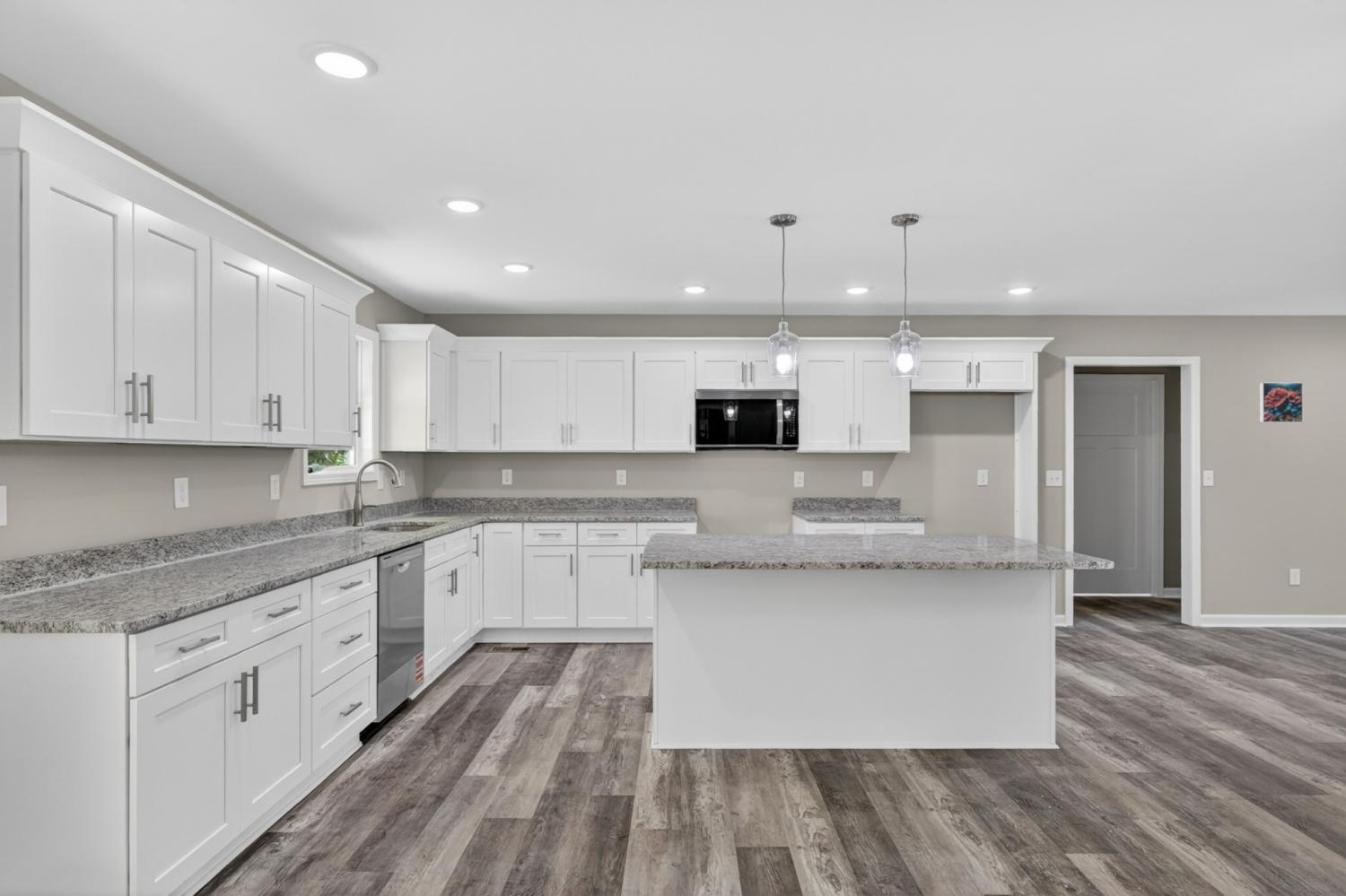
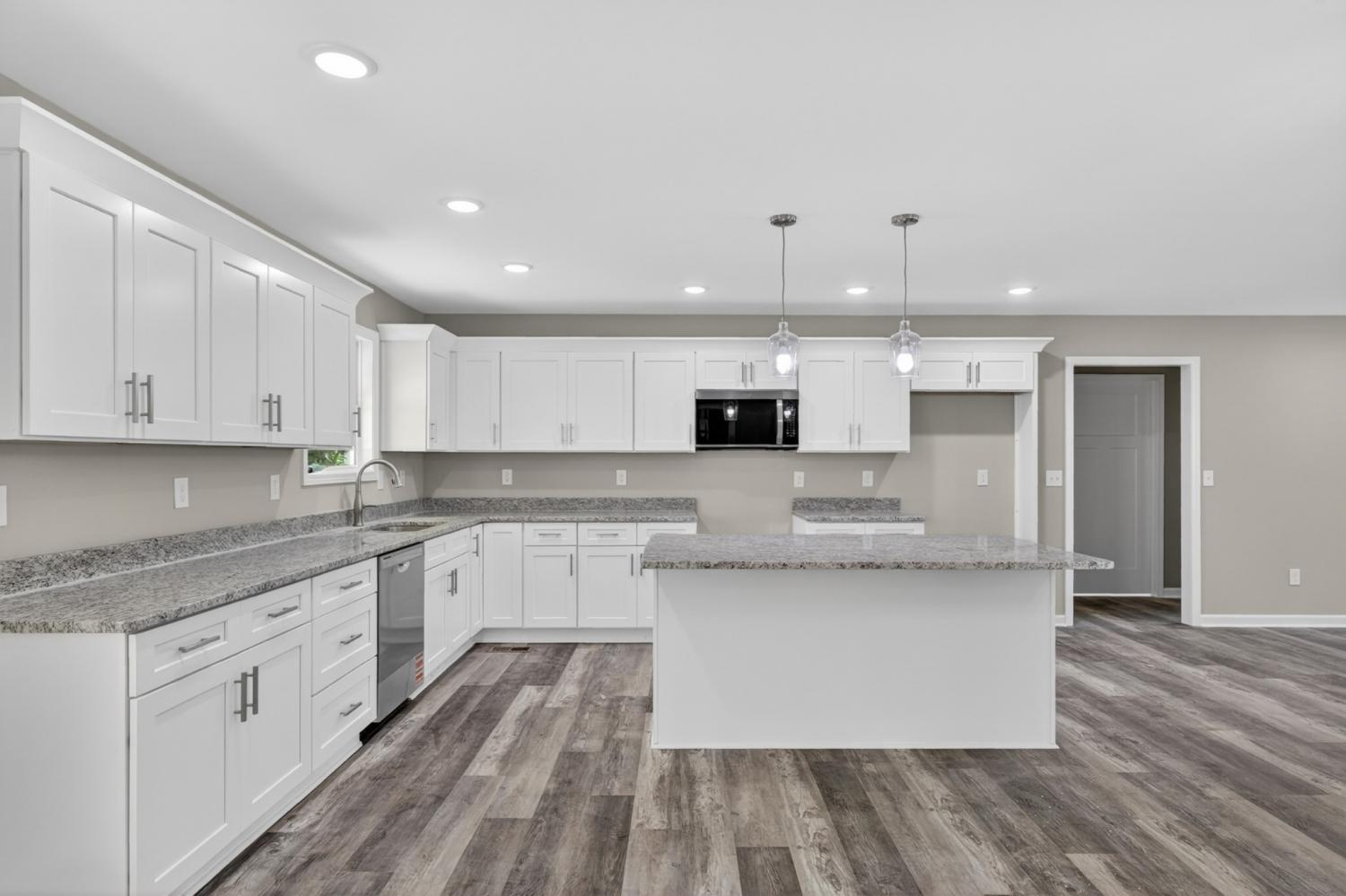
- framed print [1259,382,1304,423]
